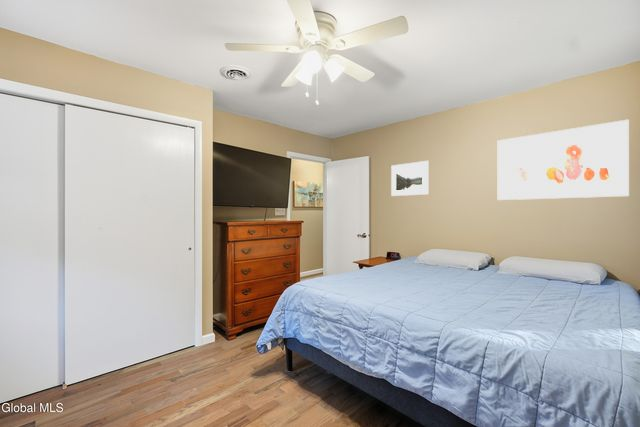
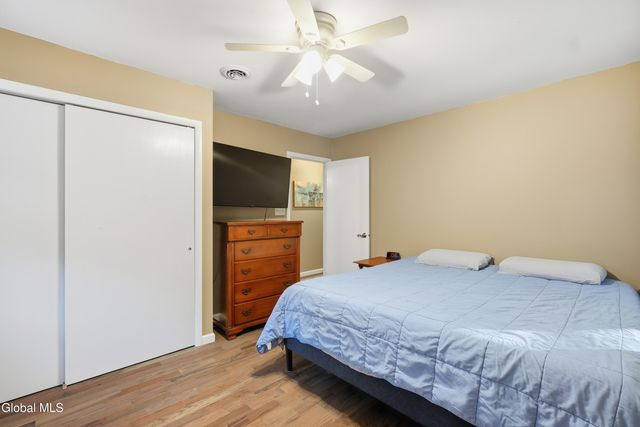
- wall art [497,118,630,201]
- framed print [390,160,430,197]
